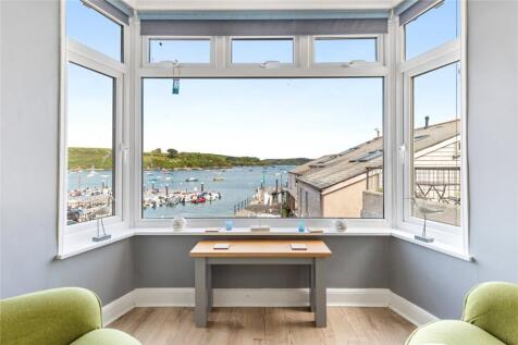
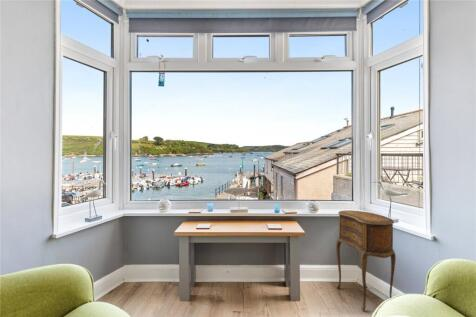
+ side table [335,210,397,312]
